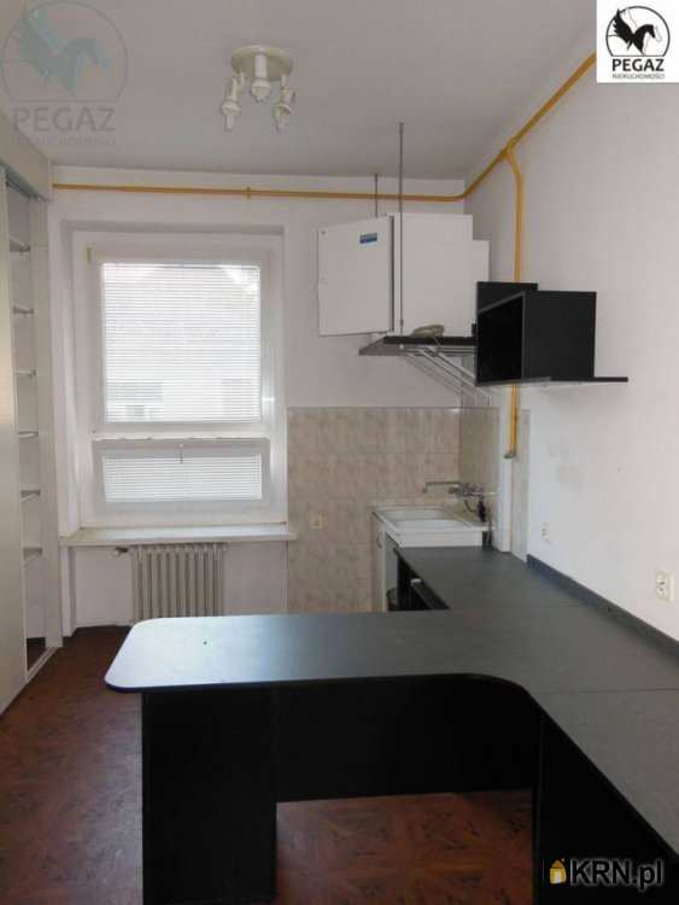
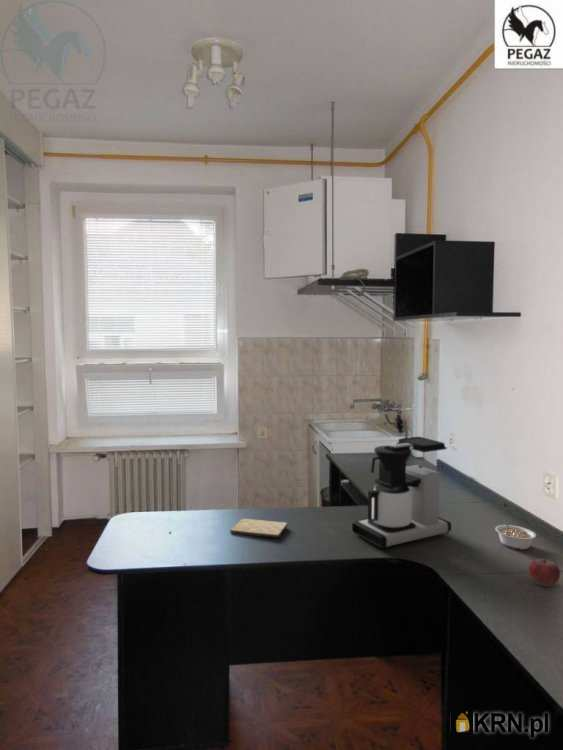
+ legume [494,519,537,551]
+ coffee maker [351,436,452,550]
+ fruit [528,557,561,588]
+ cutting board [229,518,288,540]
